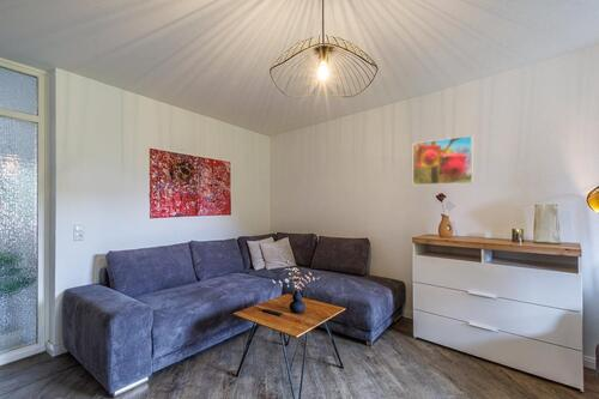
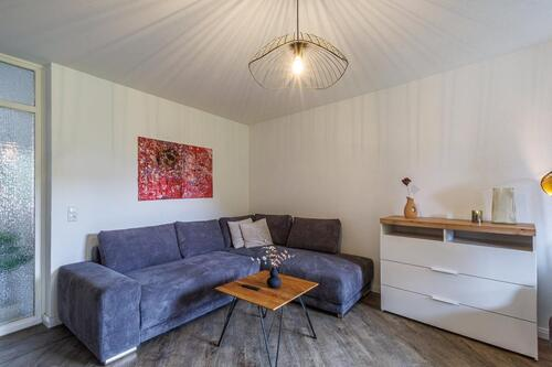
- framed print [412,134,474,186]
